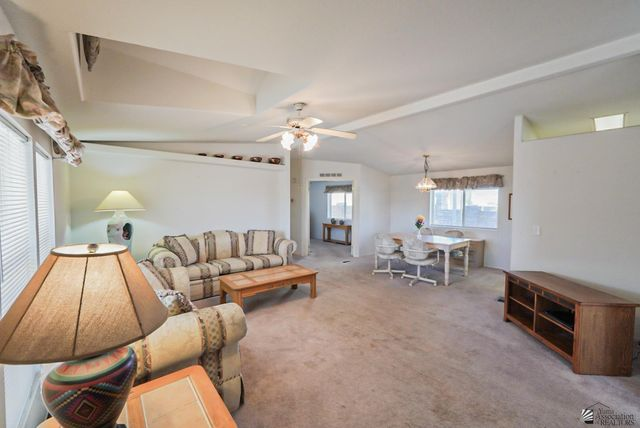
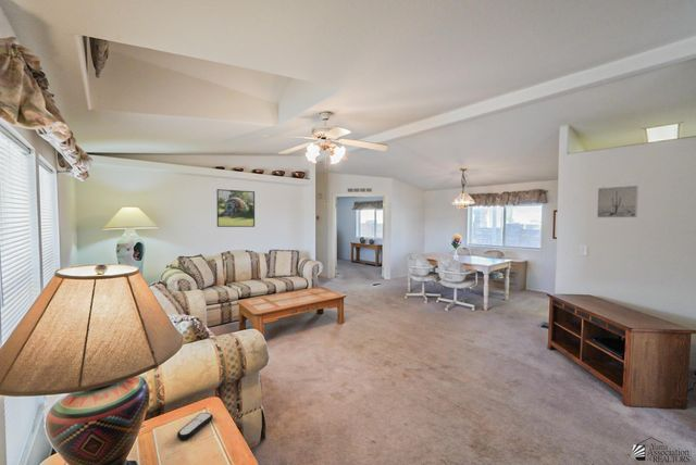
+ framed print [215,188,256,228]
+ wall art [596,185,639,218]
+ remote control [176,412,214,440]
